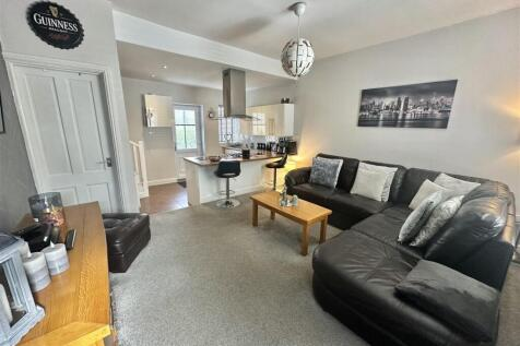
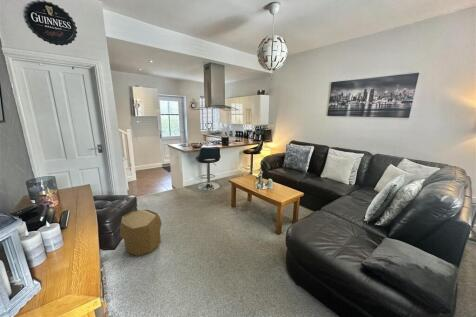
+ pouf [119,209,163,257]
